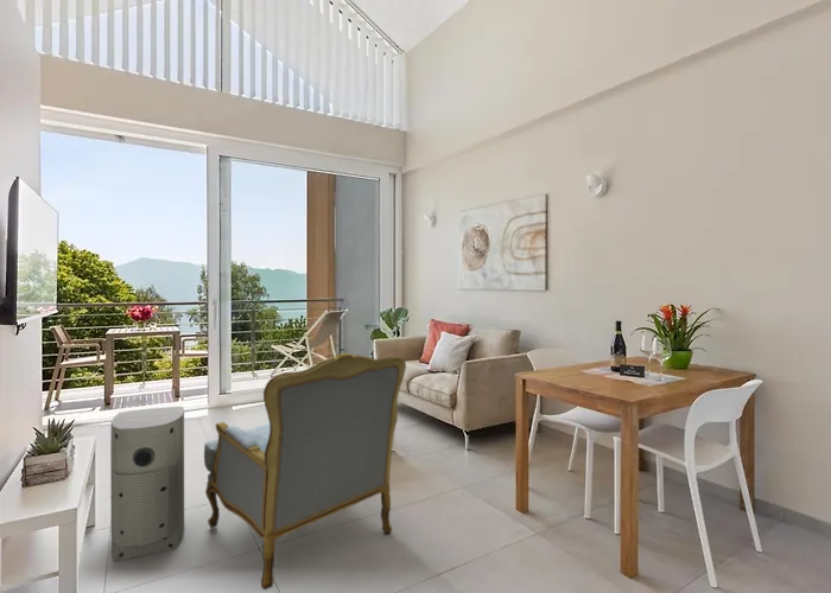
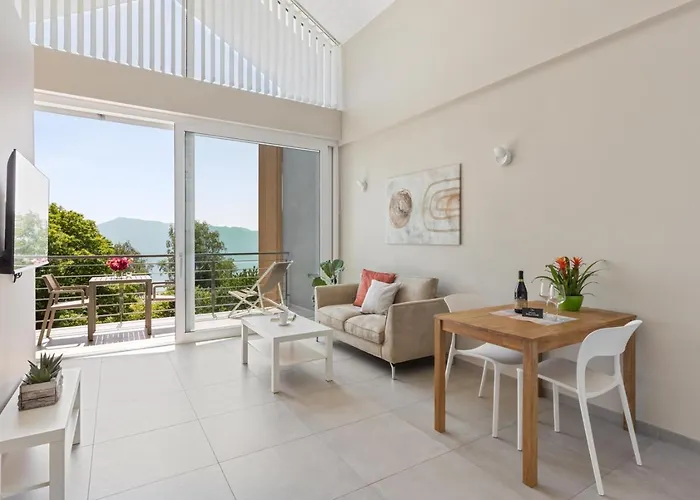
- air purifier [109,406,185,563]
- armchair [203,352,407,591]
